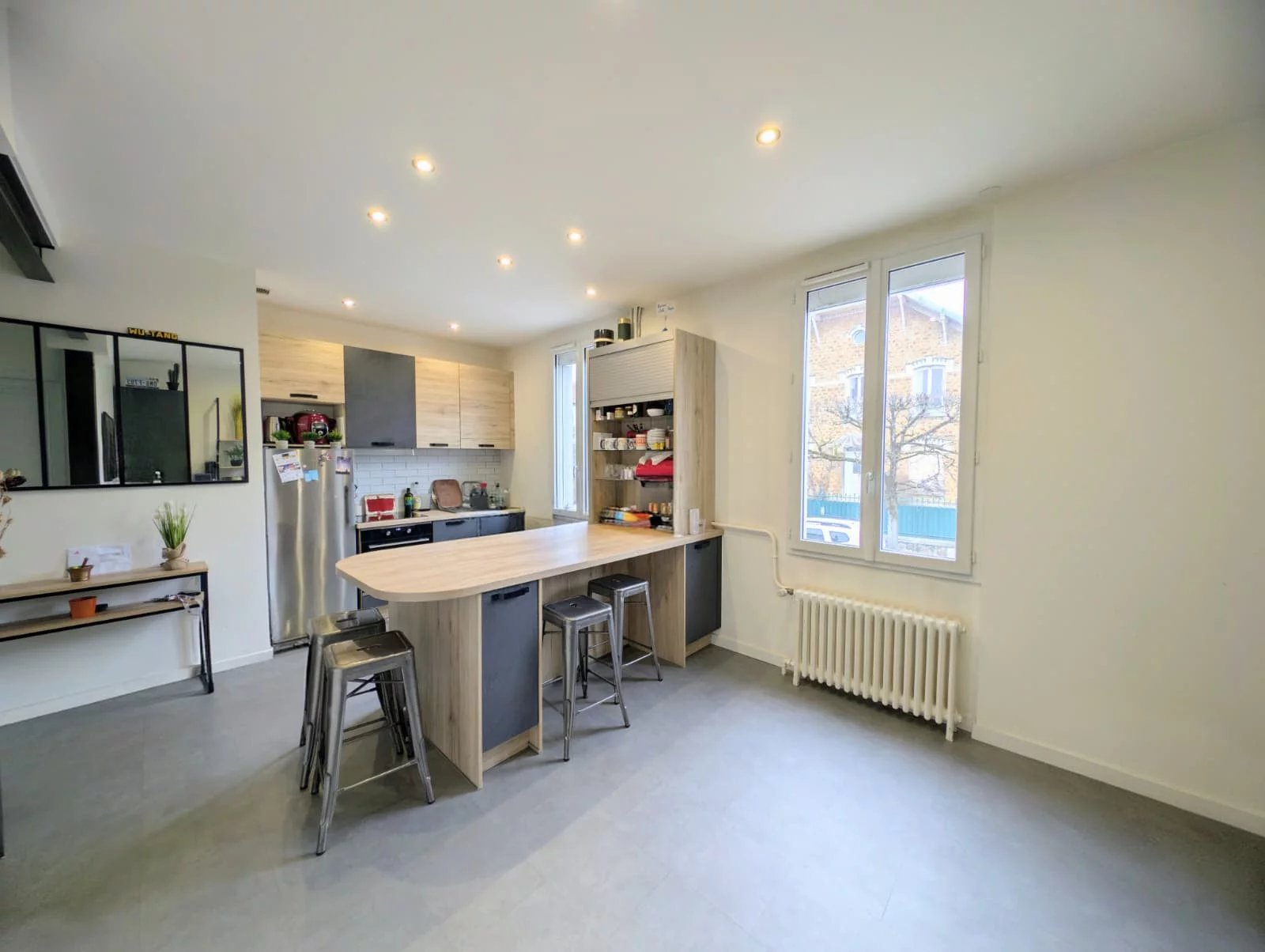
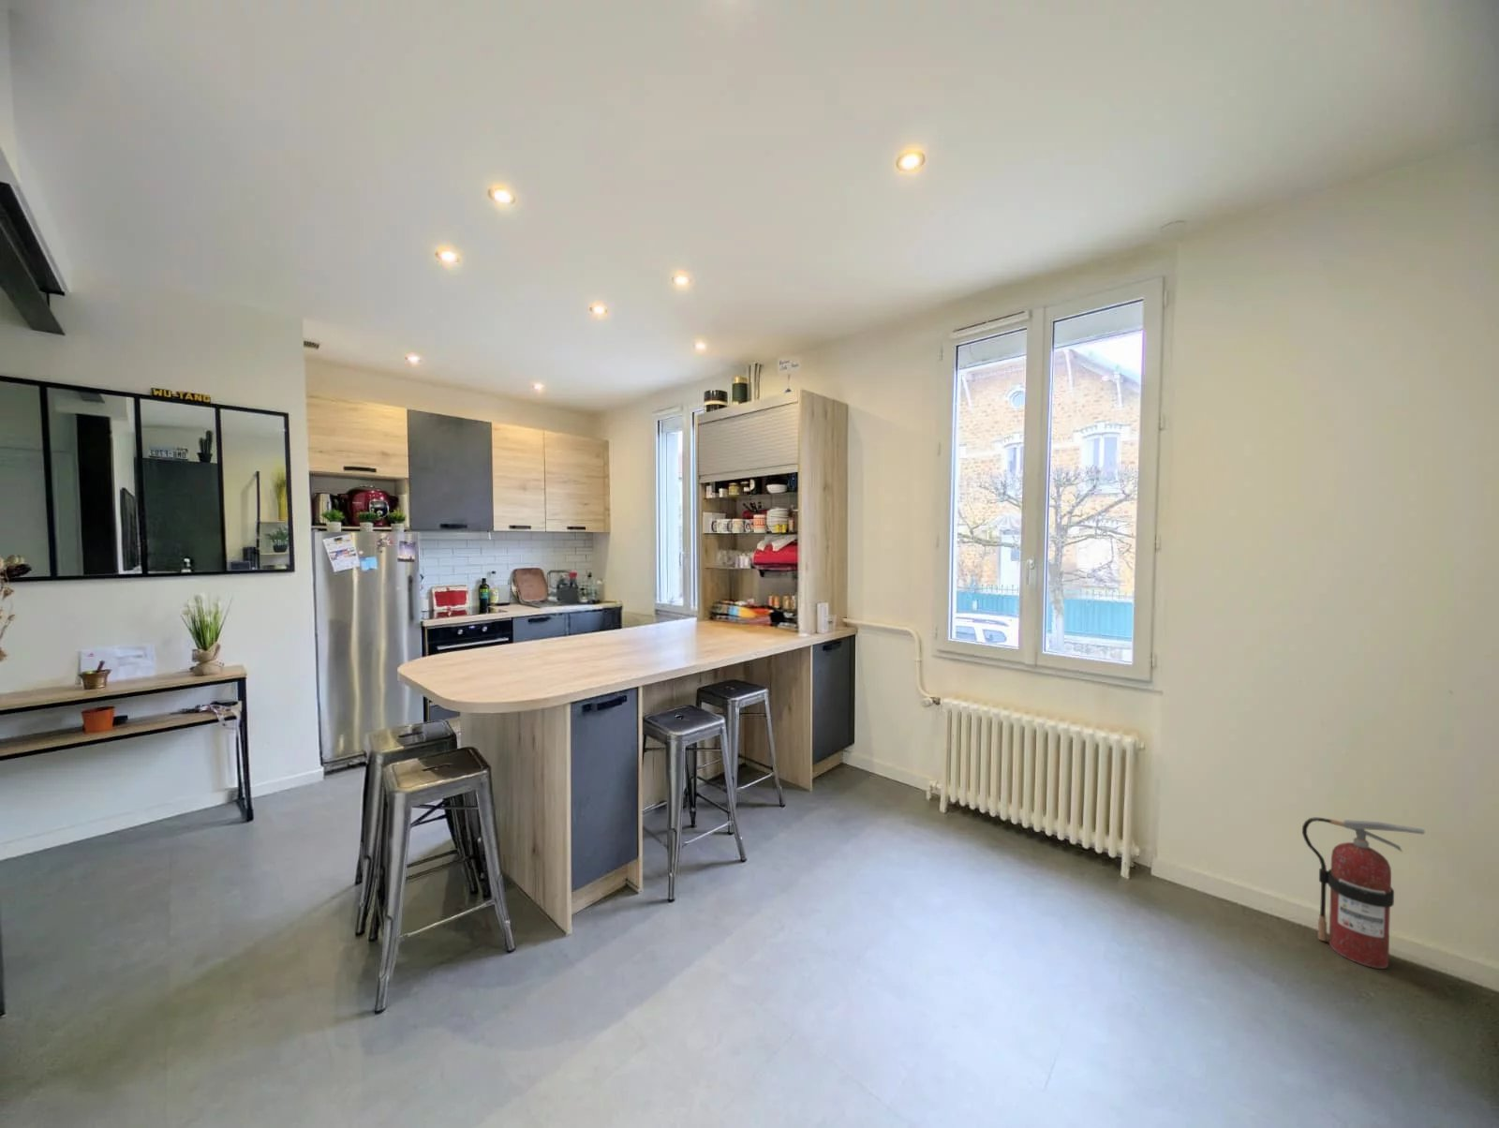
+ fire extinguisher [1301,816,1426,969]
